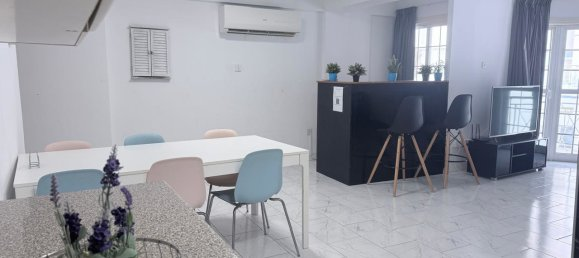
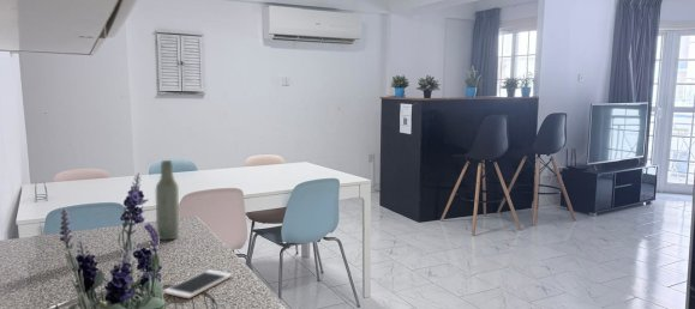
+ cell phone [163,268,234,299]
+ bottle [155,159,180,242]
